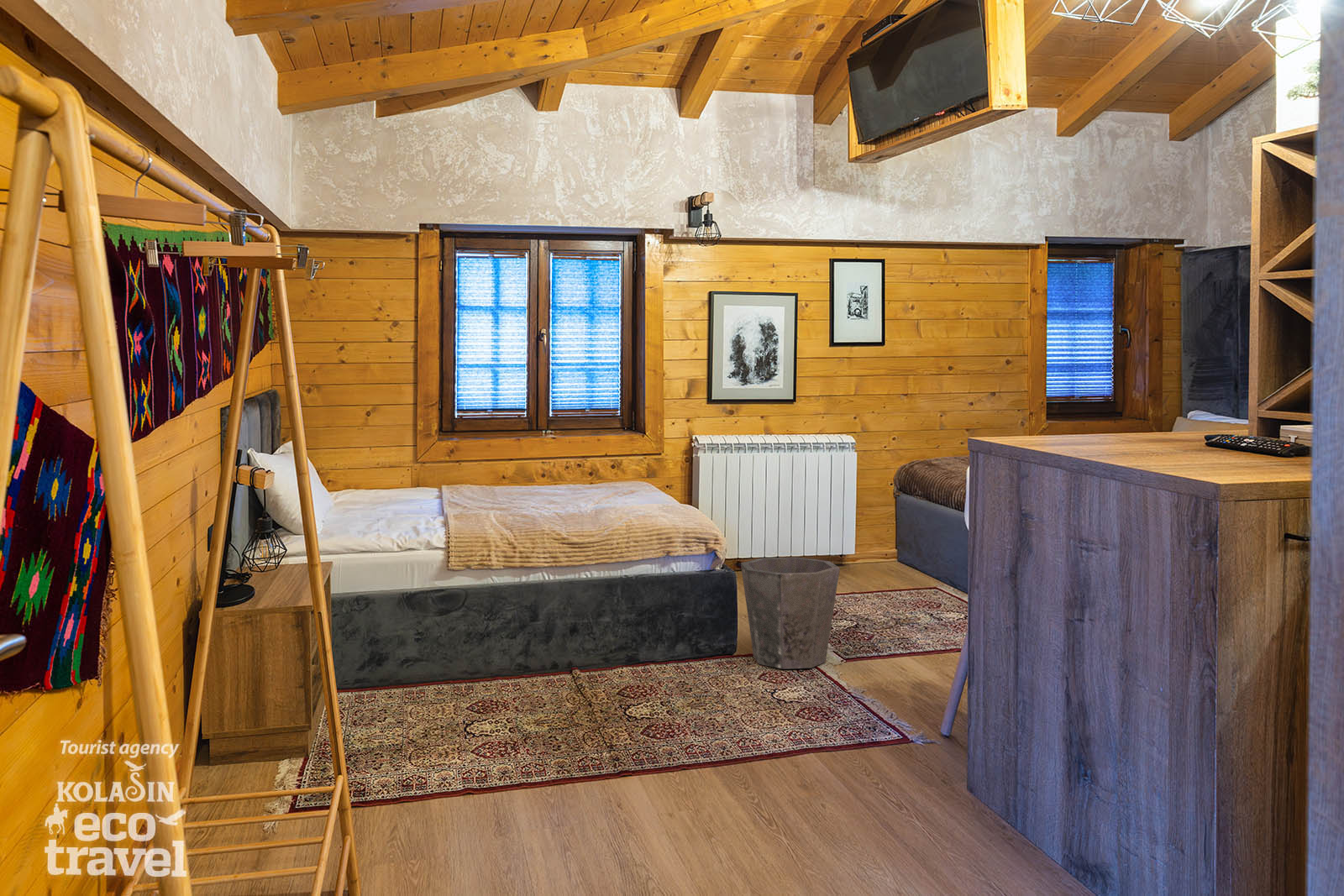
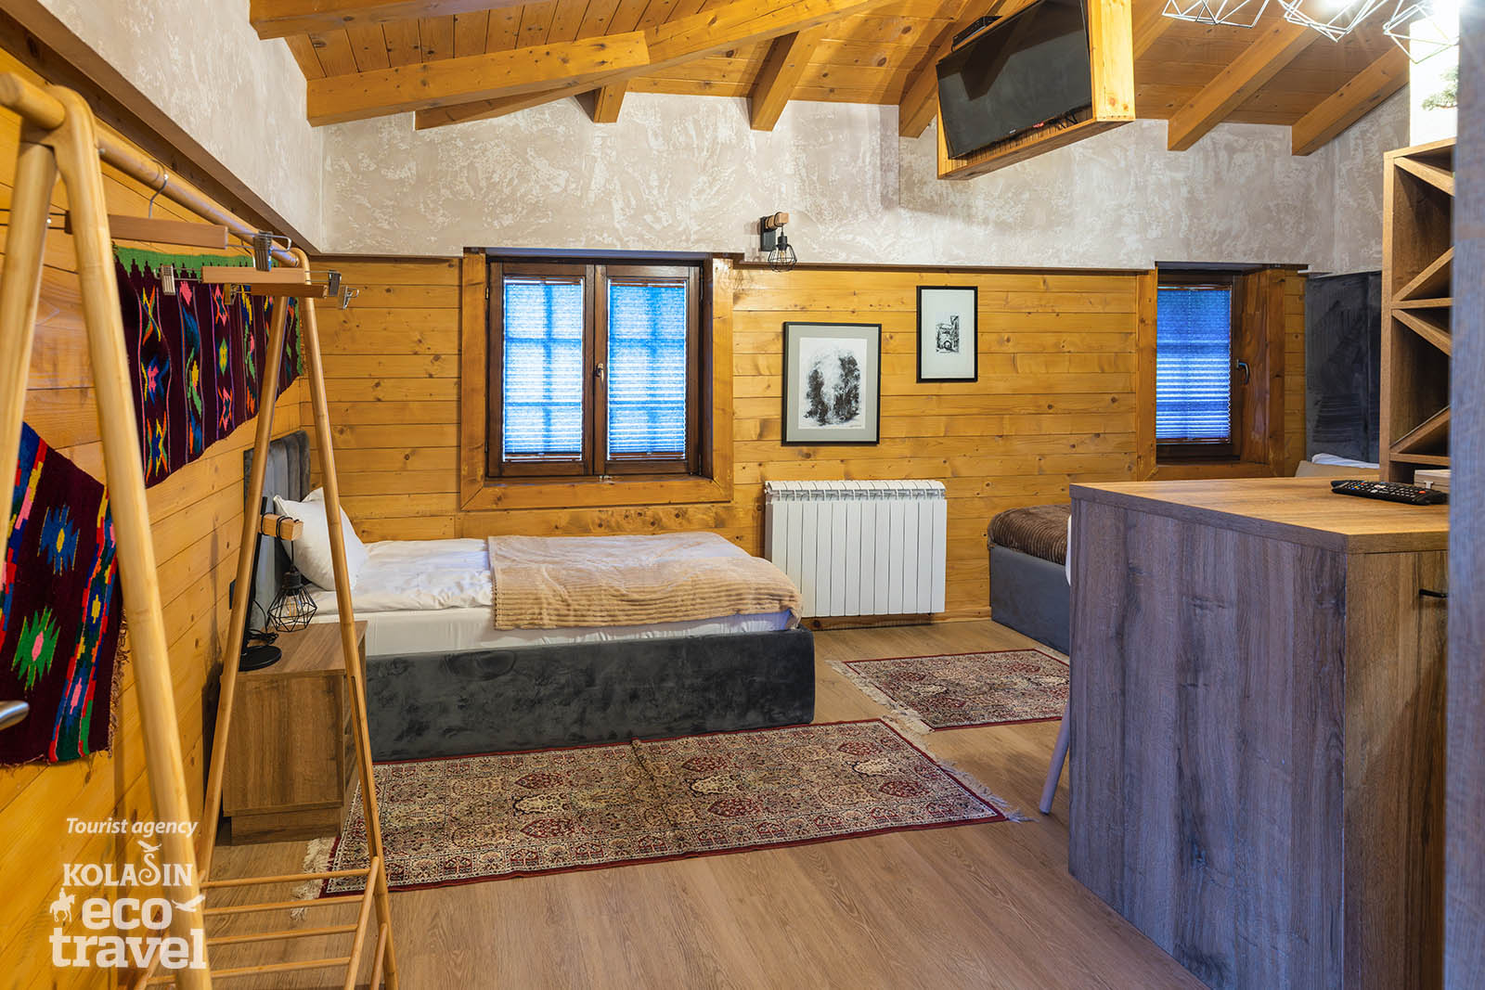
- waste bin [740,557,841,670]
